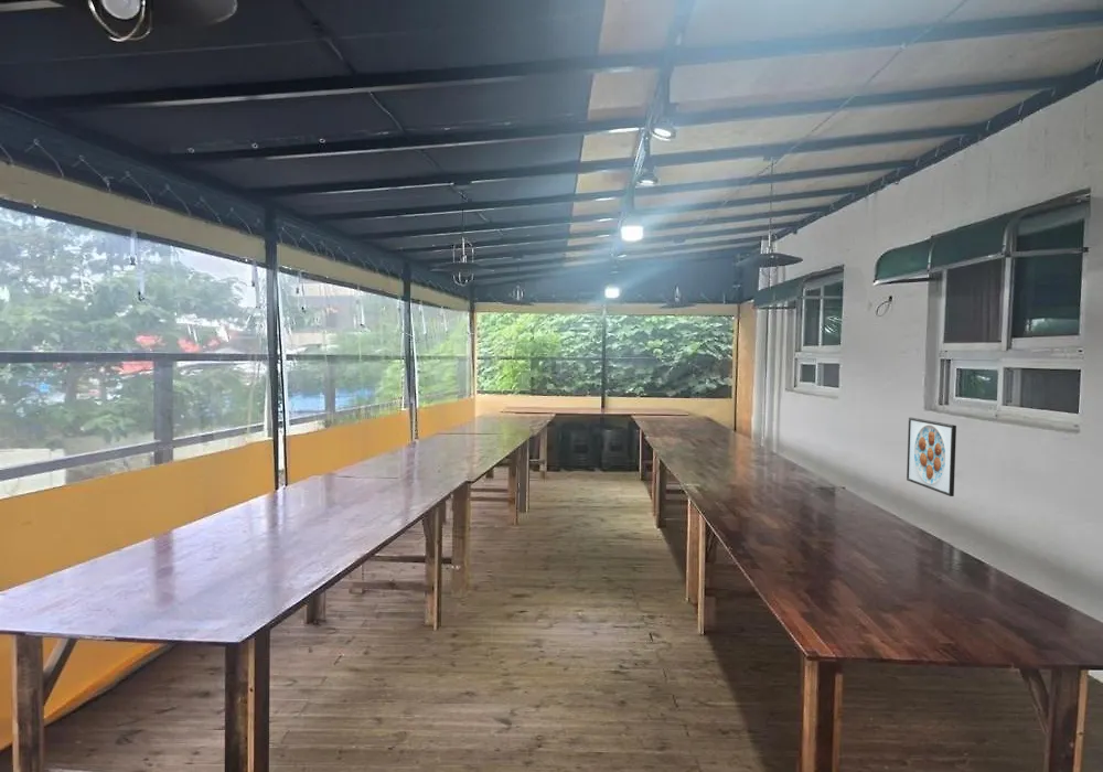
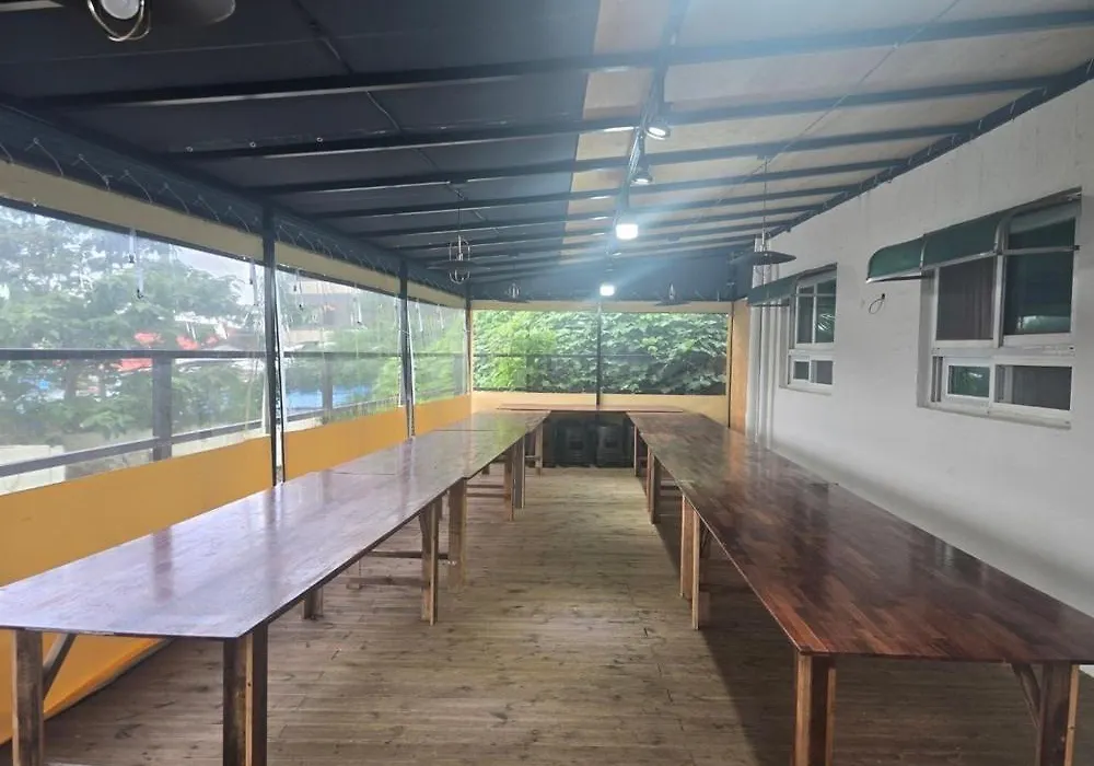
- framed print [906,417,957,497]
